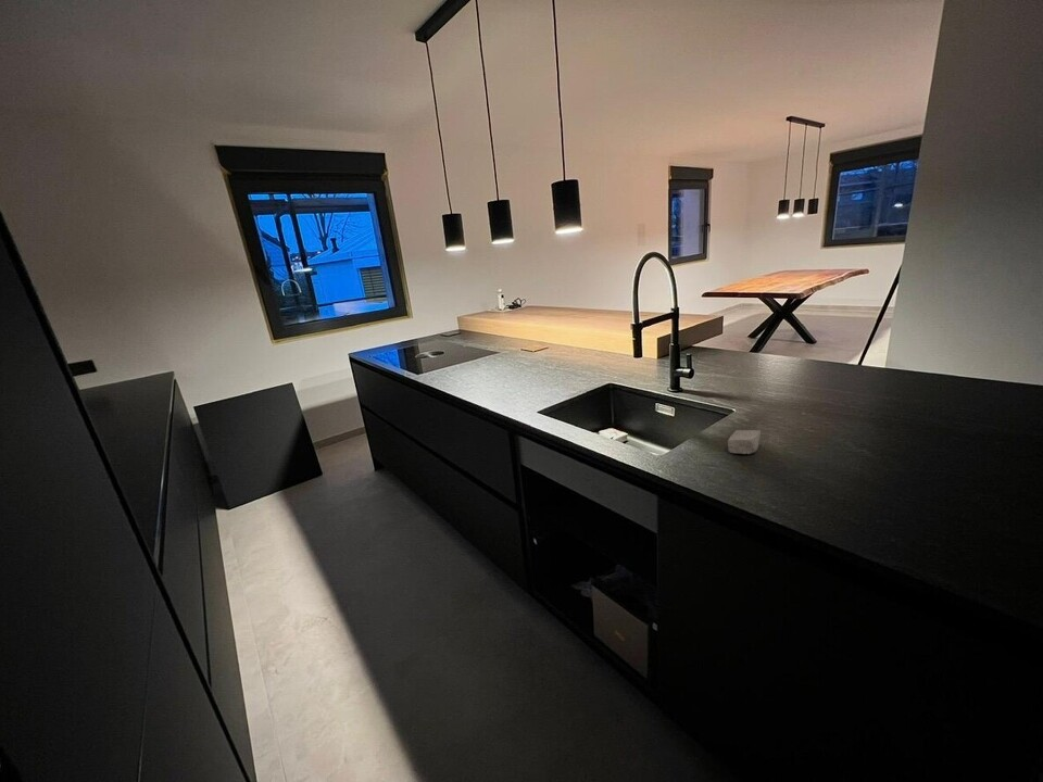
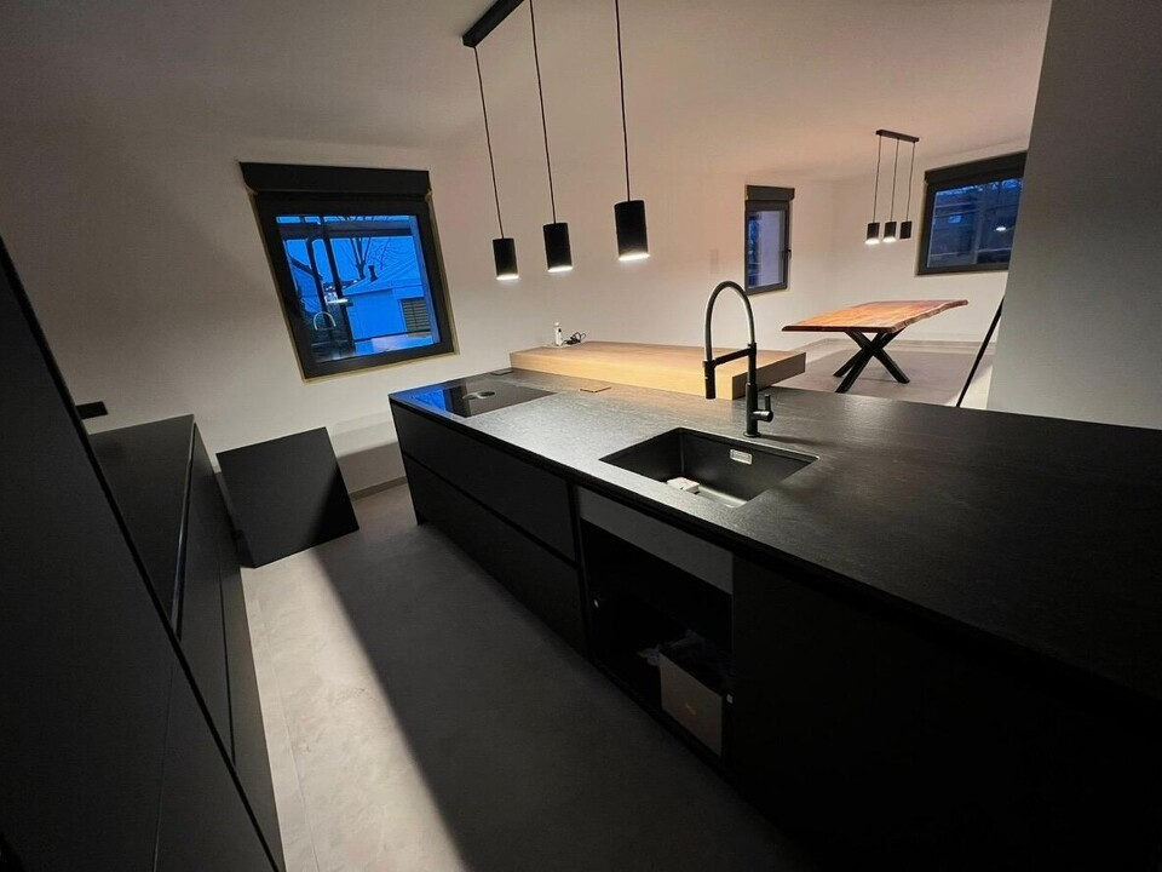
- soap bar [727,429,762,455]
